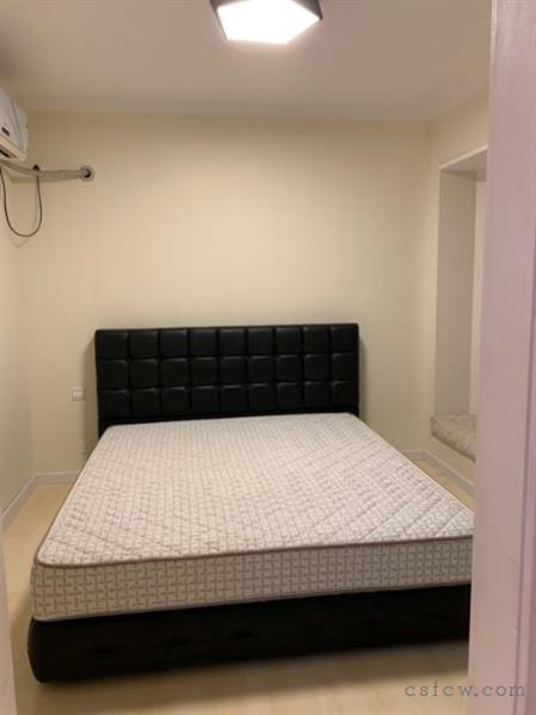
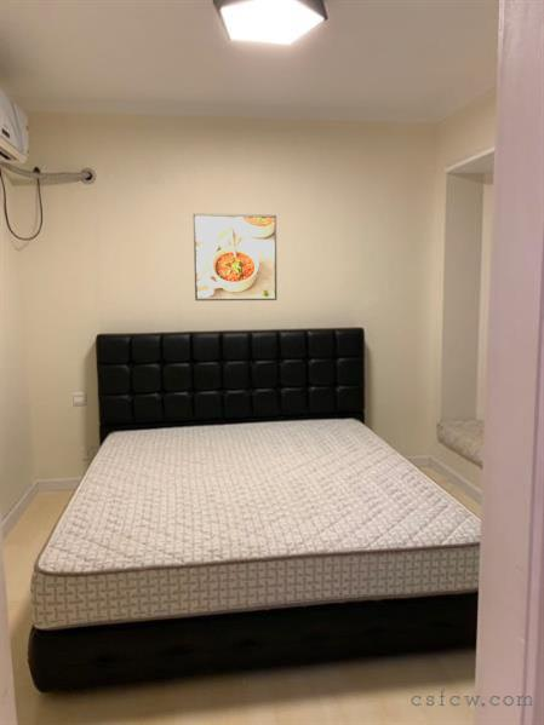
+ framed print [193,213,277,301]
